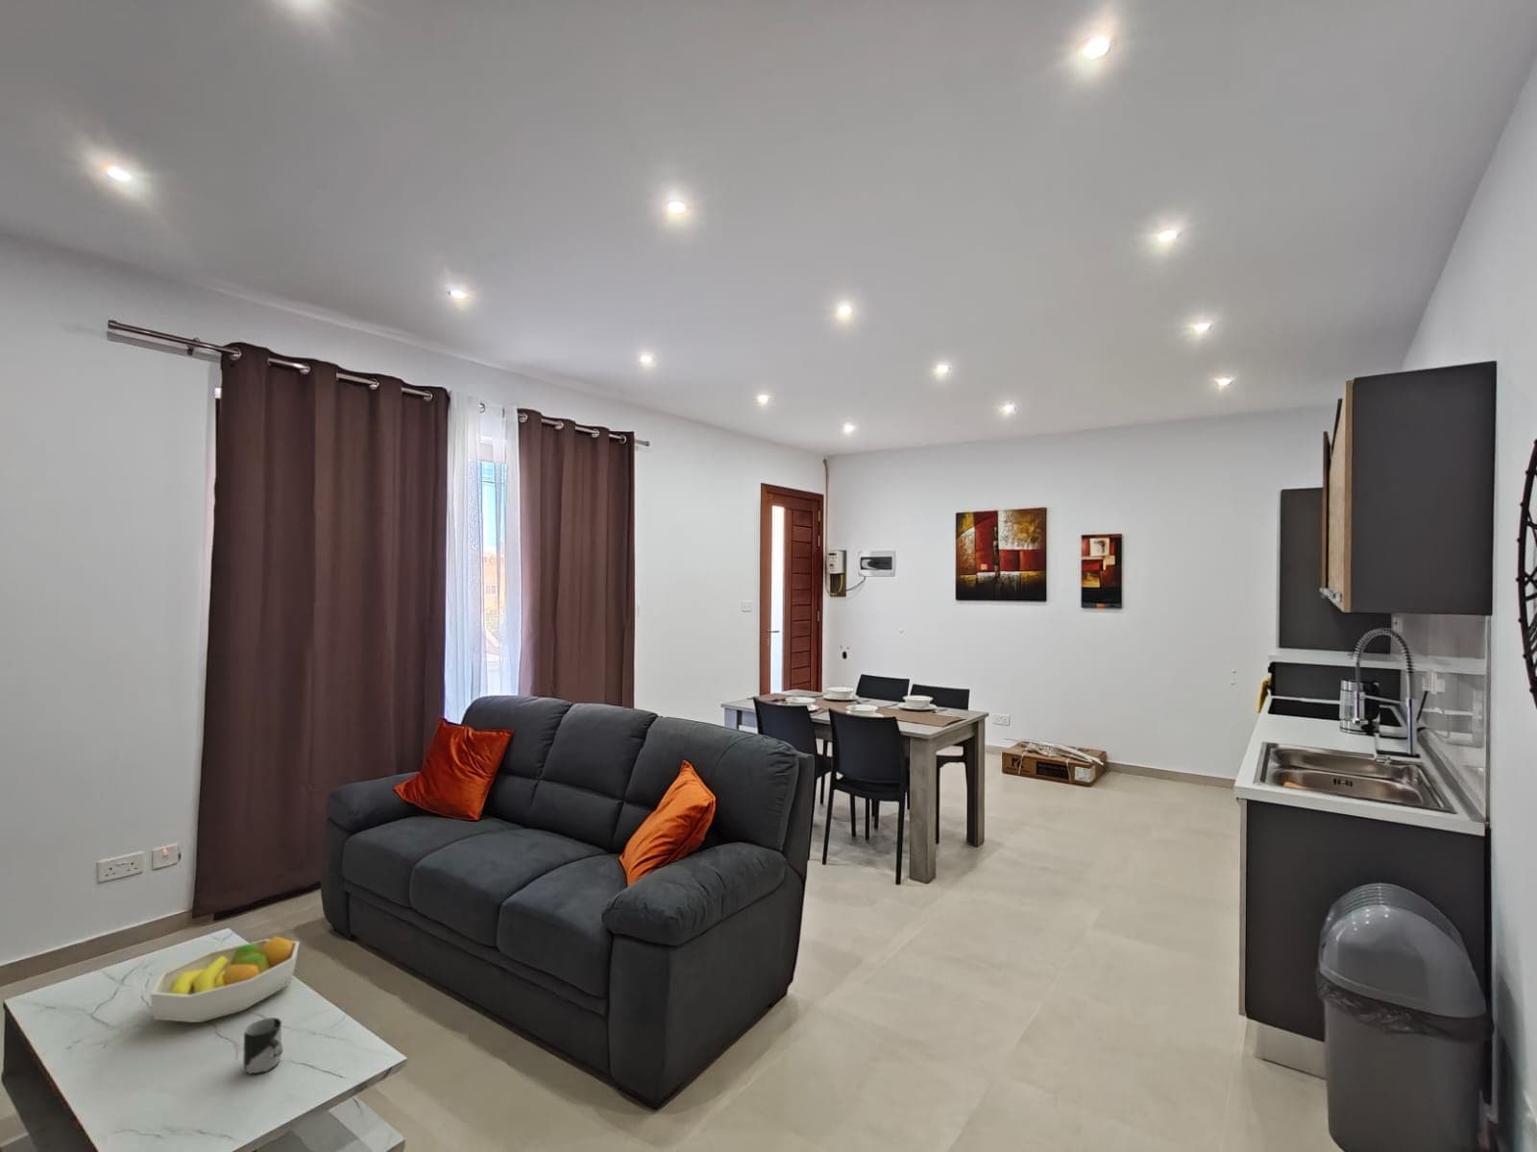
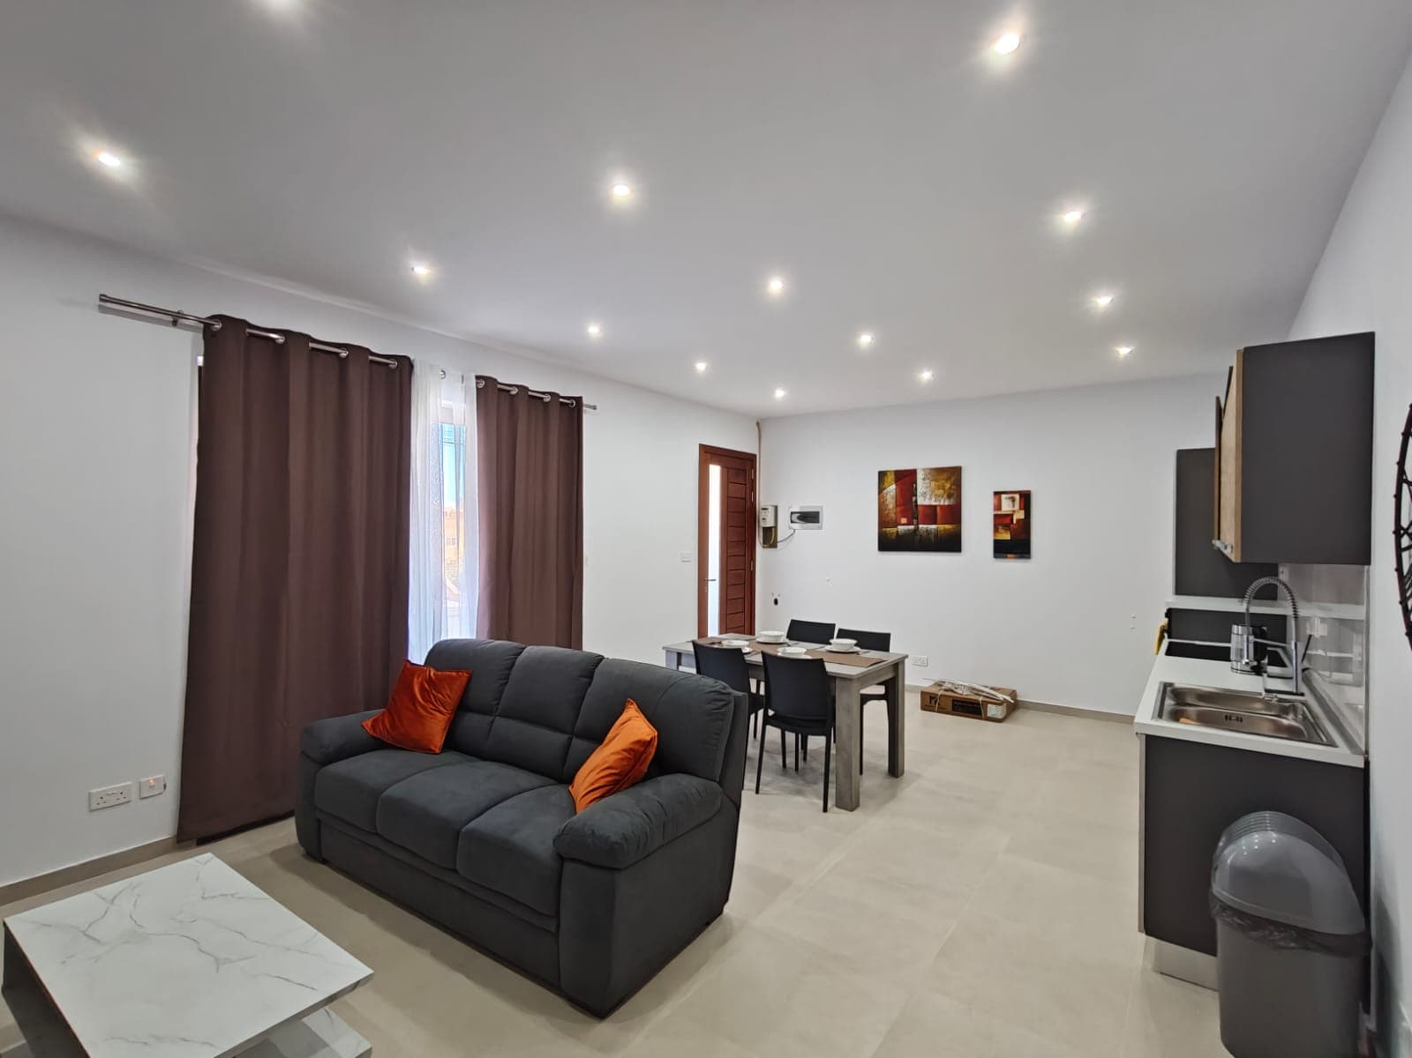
- cup [242,1016,283,1076]
- fruit bowl [149,935,300,1024]
